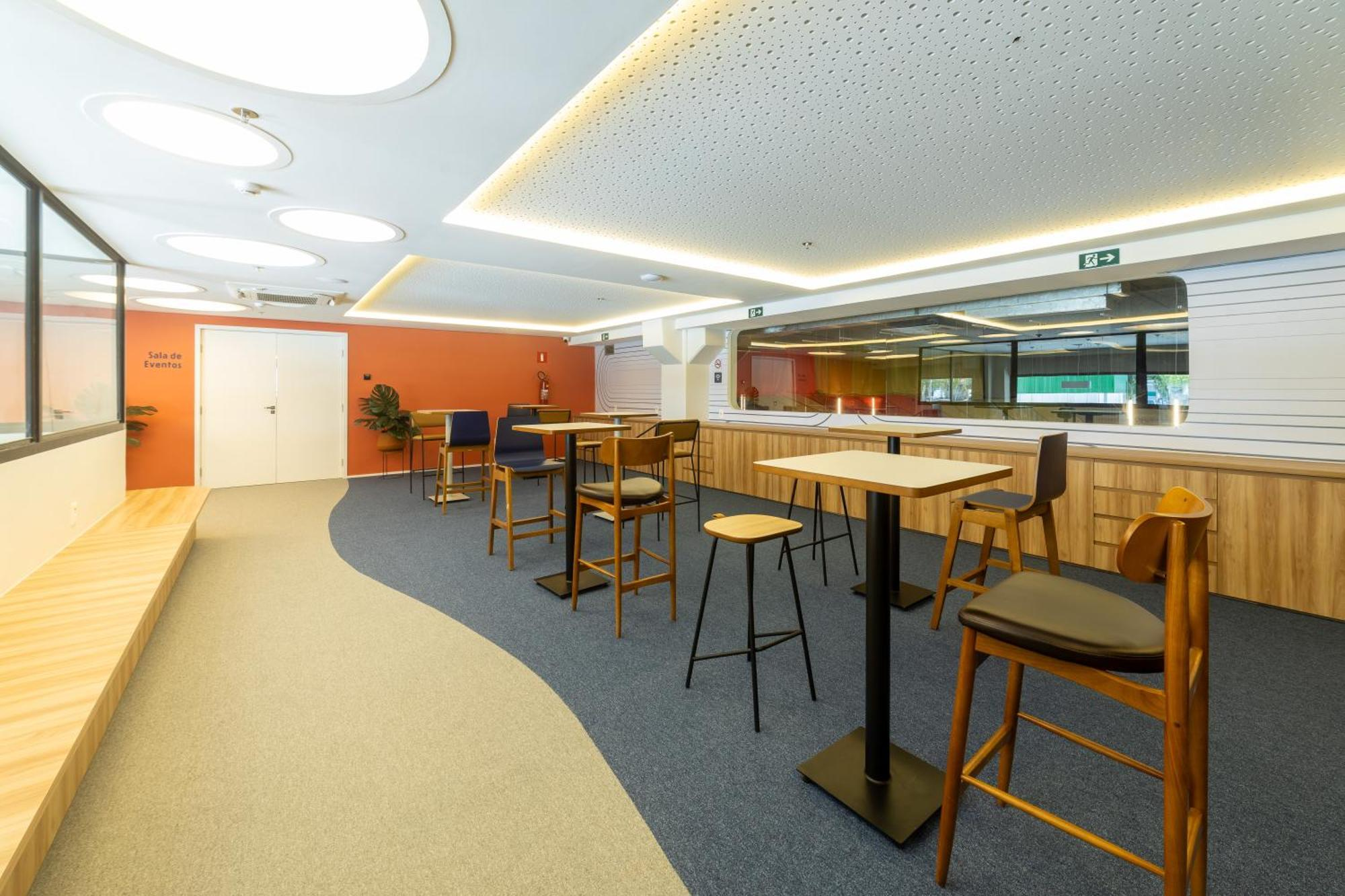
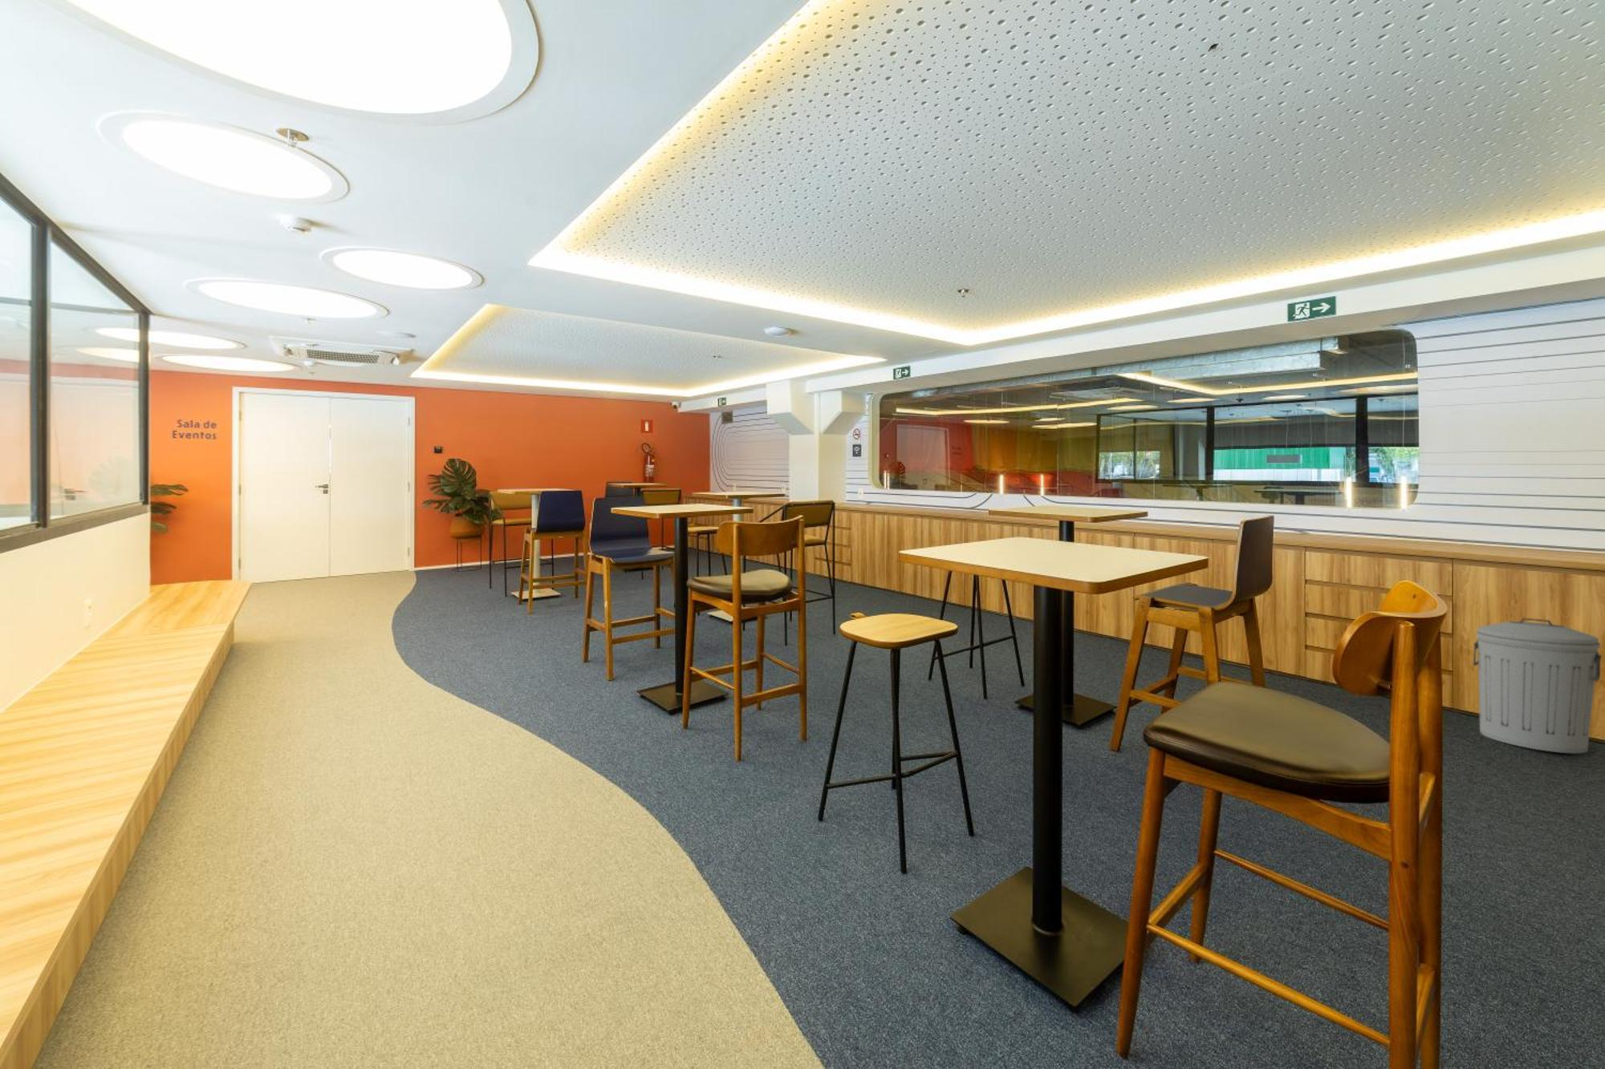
+ trash can [1473,618,1603,754]
